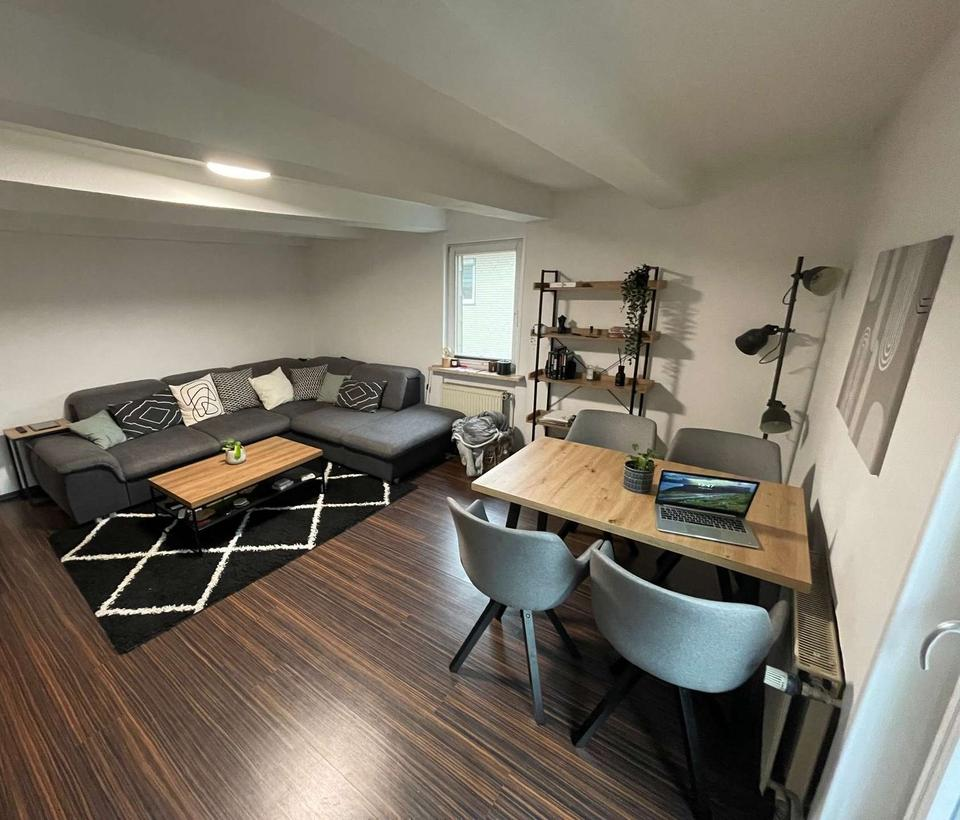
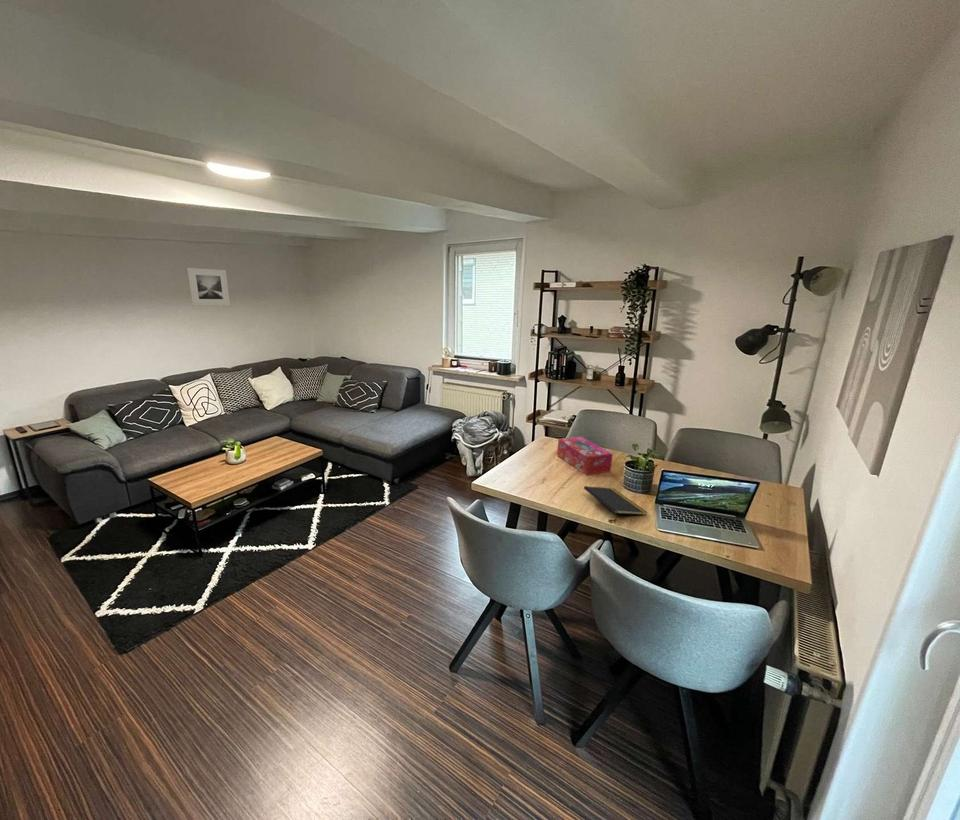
+ notepad [583,485,648,522]
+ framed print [186,267,231,306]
+ tissue box [556,435,614,476]
